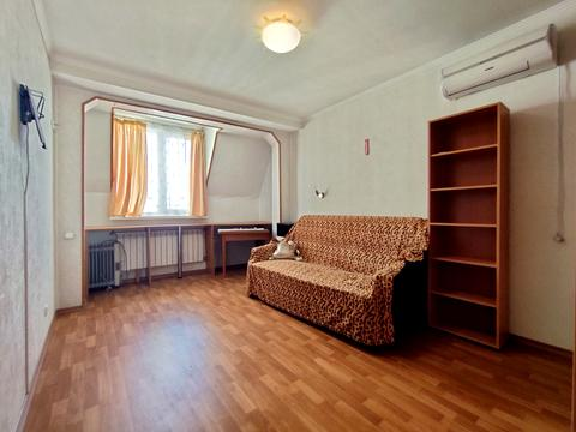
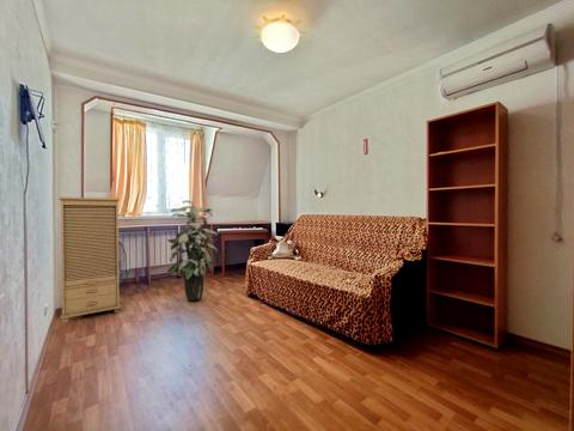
+ cabinet [57,196,122,324]
+ indoor plant [166,199,219,302]
